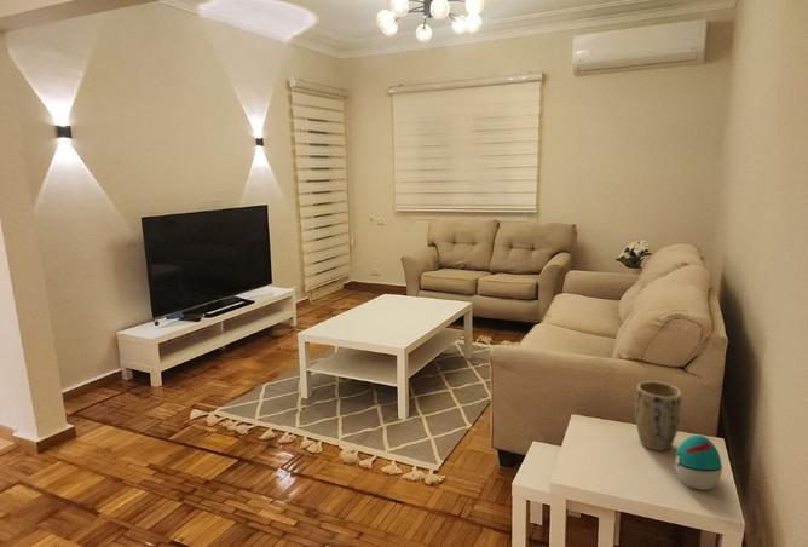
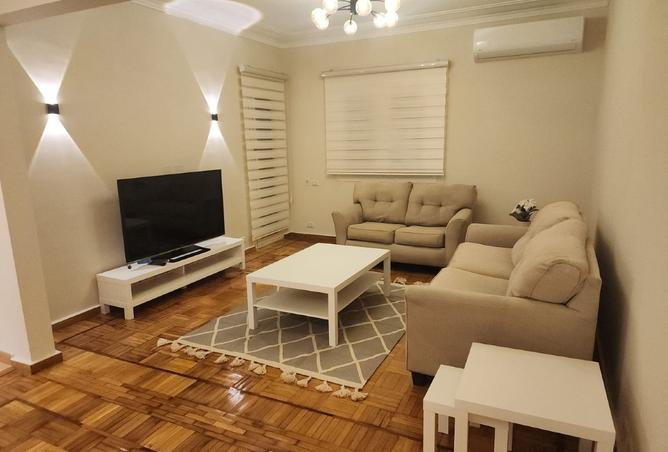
- decorative egg [674,434,723,491]
- plant pot [635,380,682,451]
